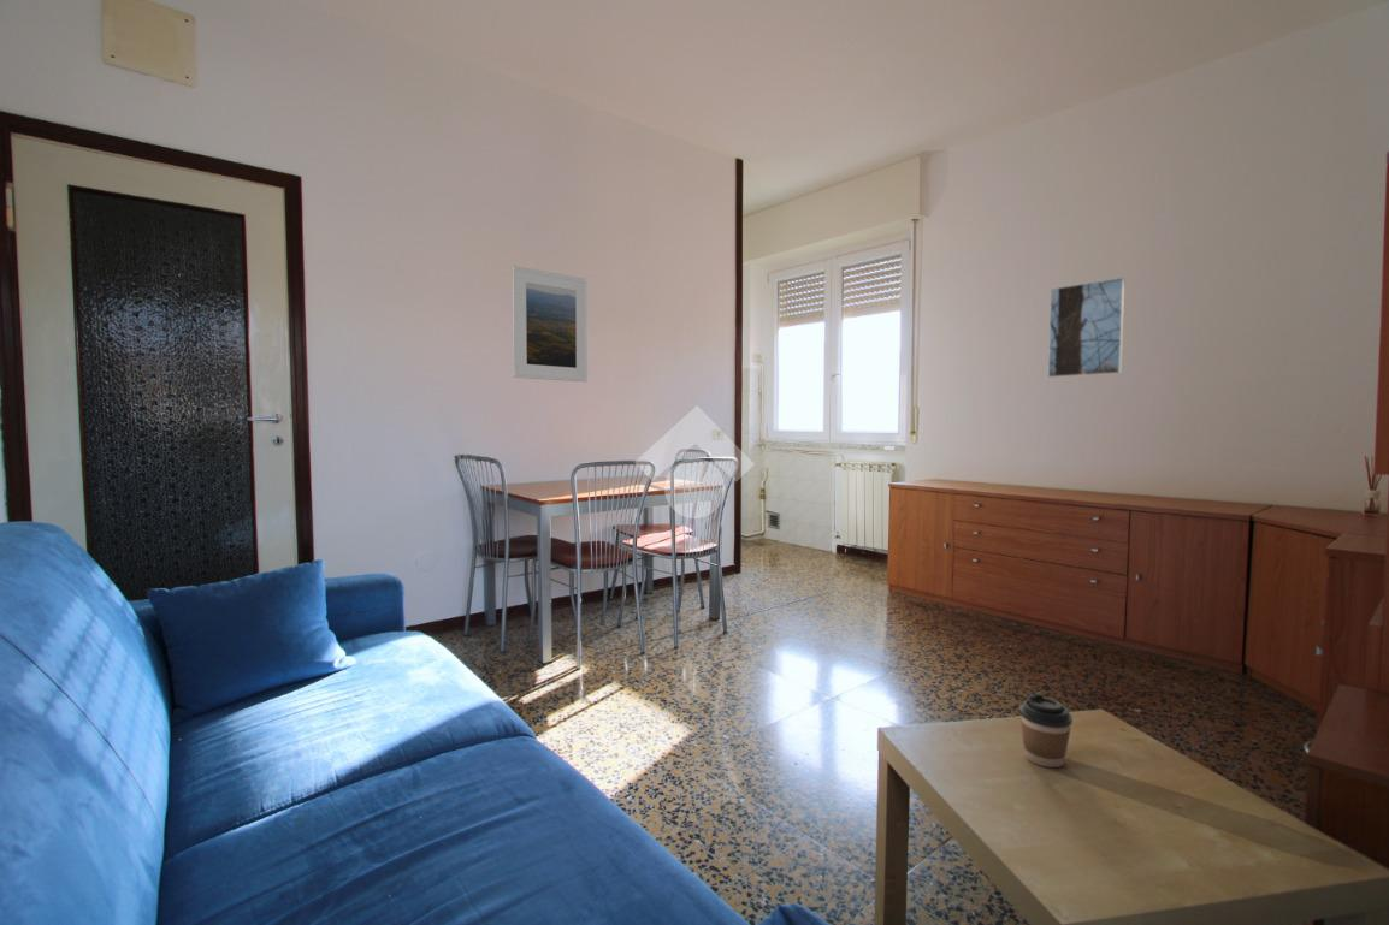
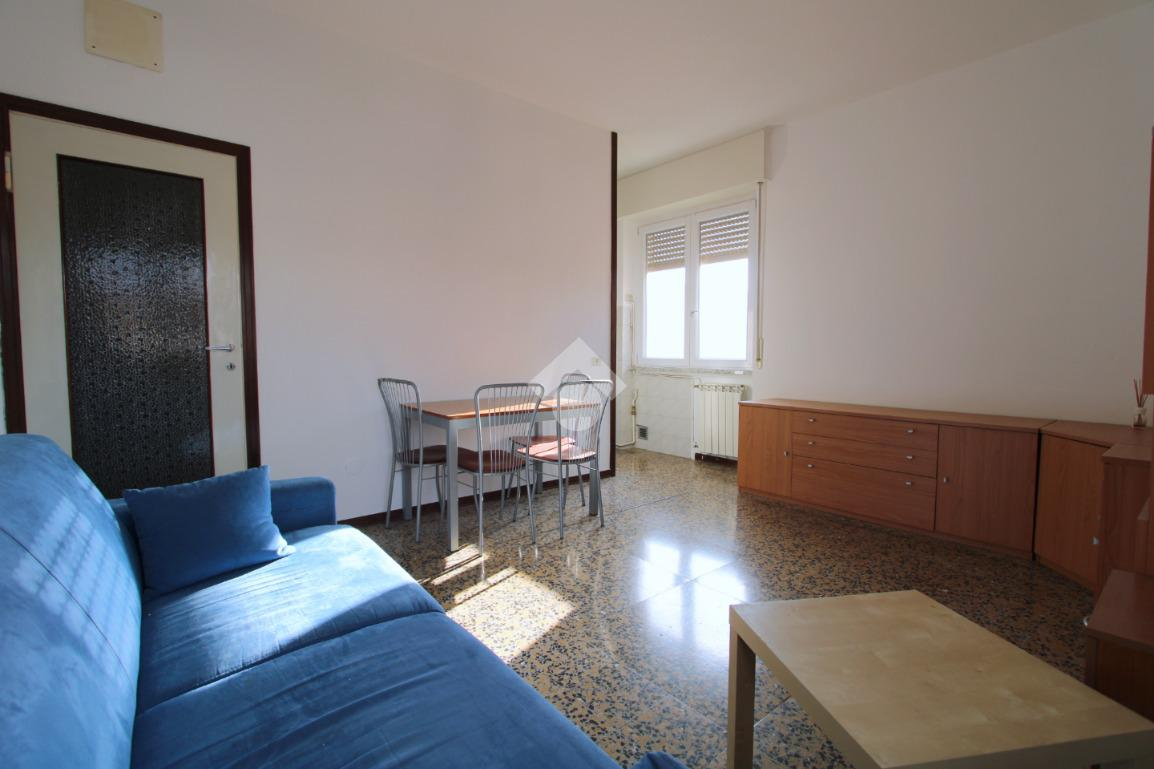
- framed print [1047,277,1127,379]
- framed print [512,265,589,384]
- coffee cup [1018,692,1074,769]
